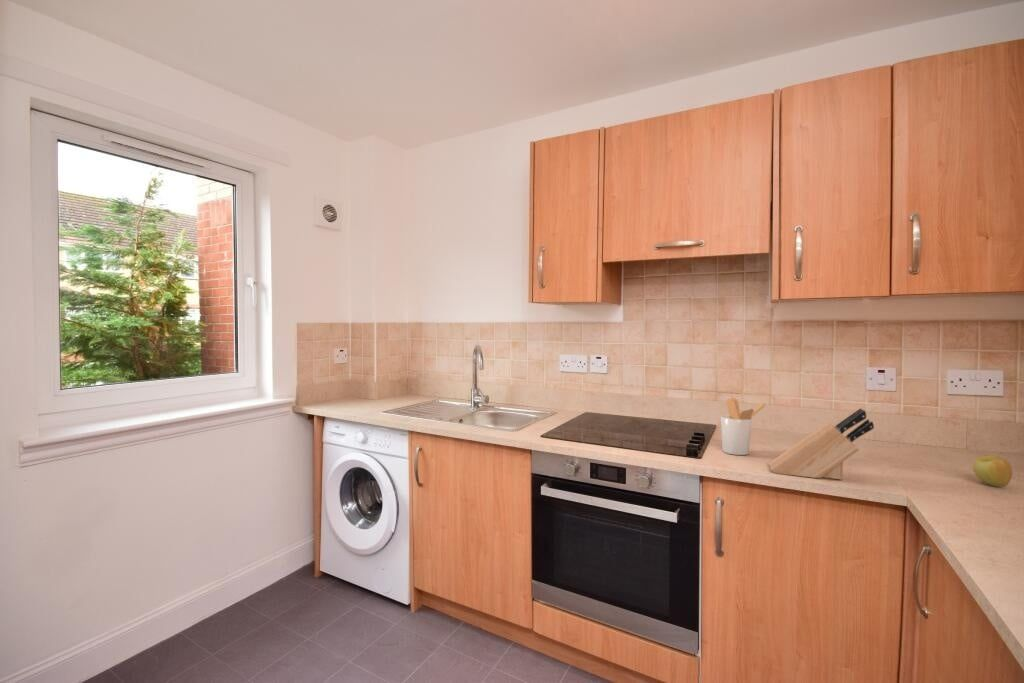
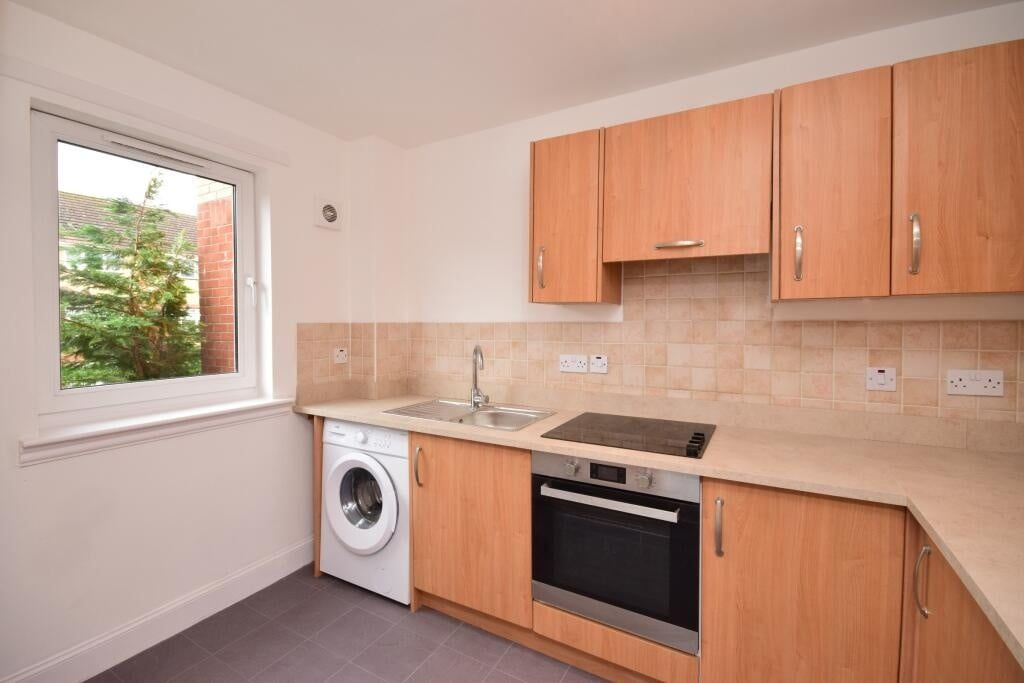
- apple [972,454,1013,488]
- knife block [768,407,875,481]
- utensil holder [719,397,767,456]
